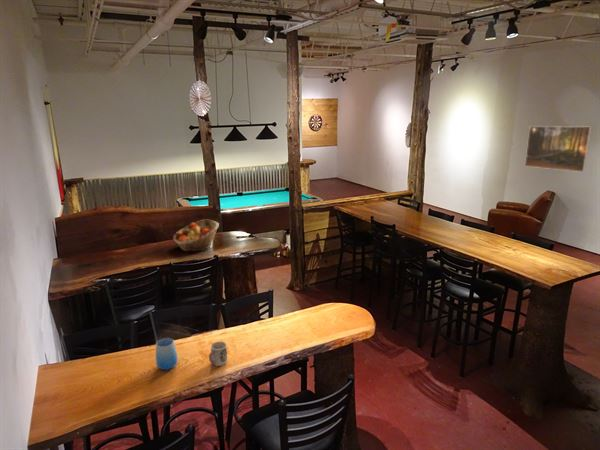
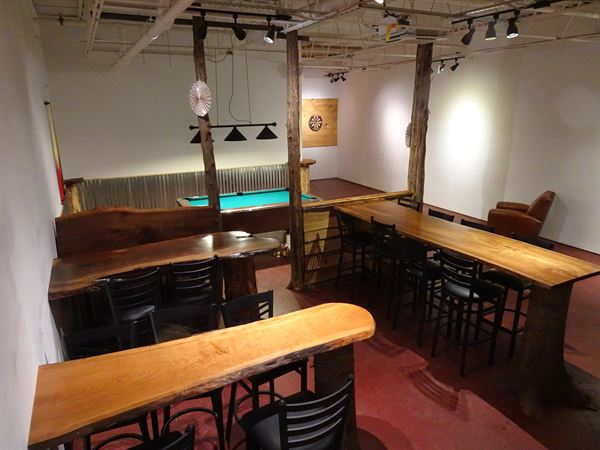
- cup [208,341,228,367]
- fruit basket [172,219,220,253]
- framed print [524,125,593,173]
- cup [155,337,179,371]
